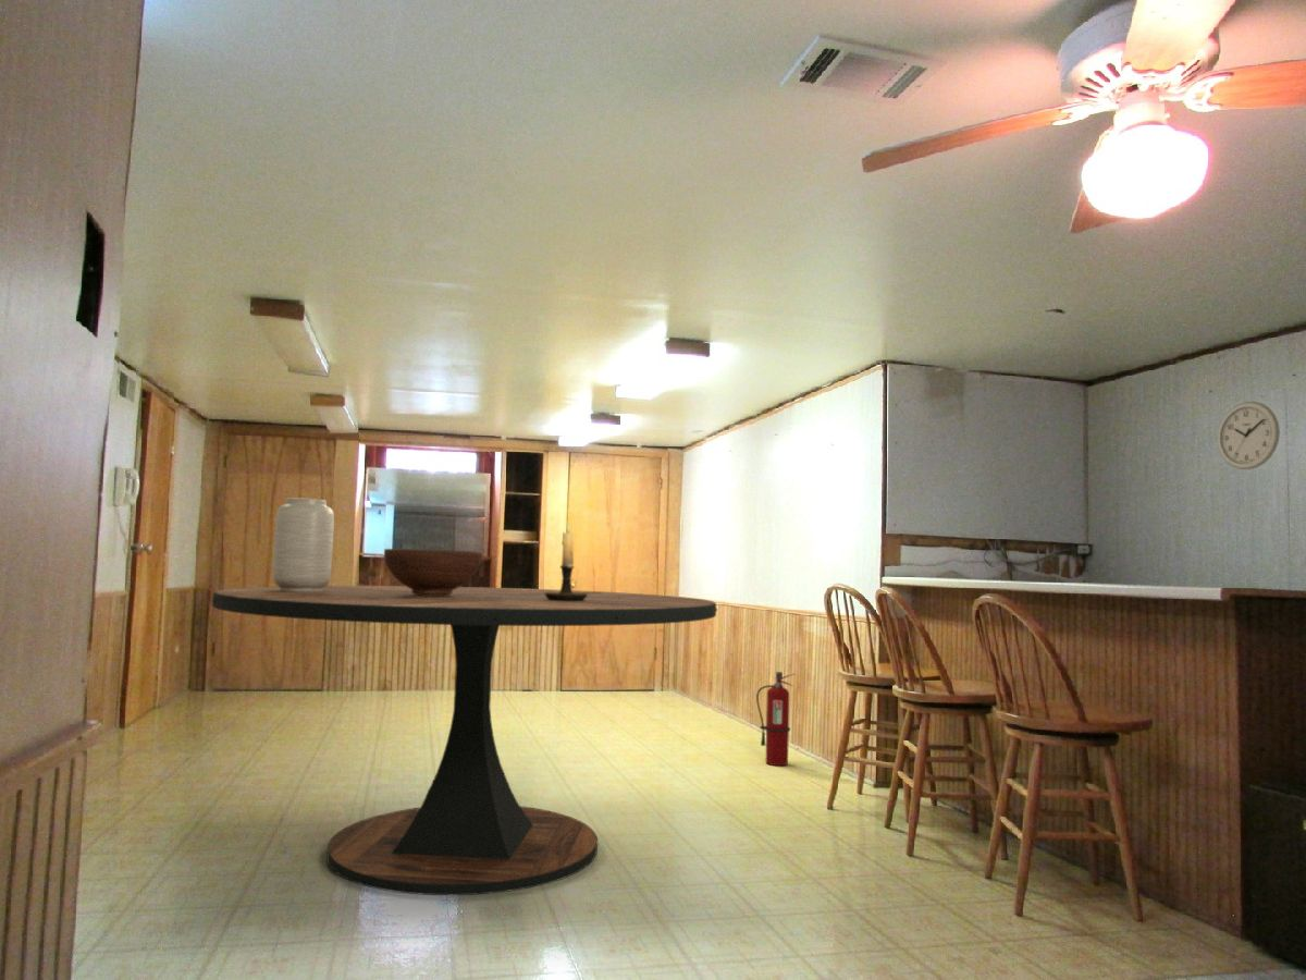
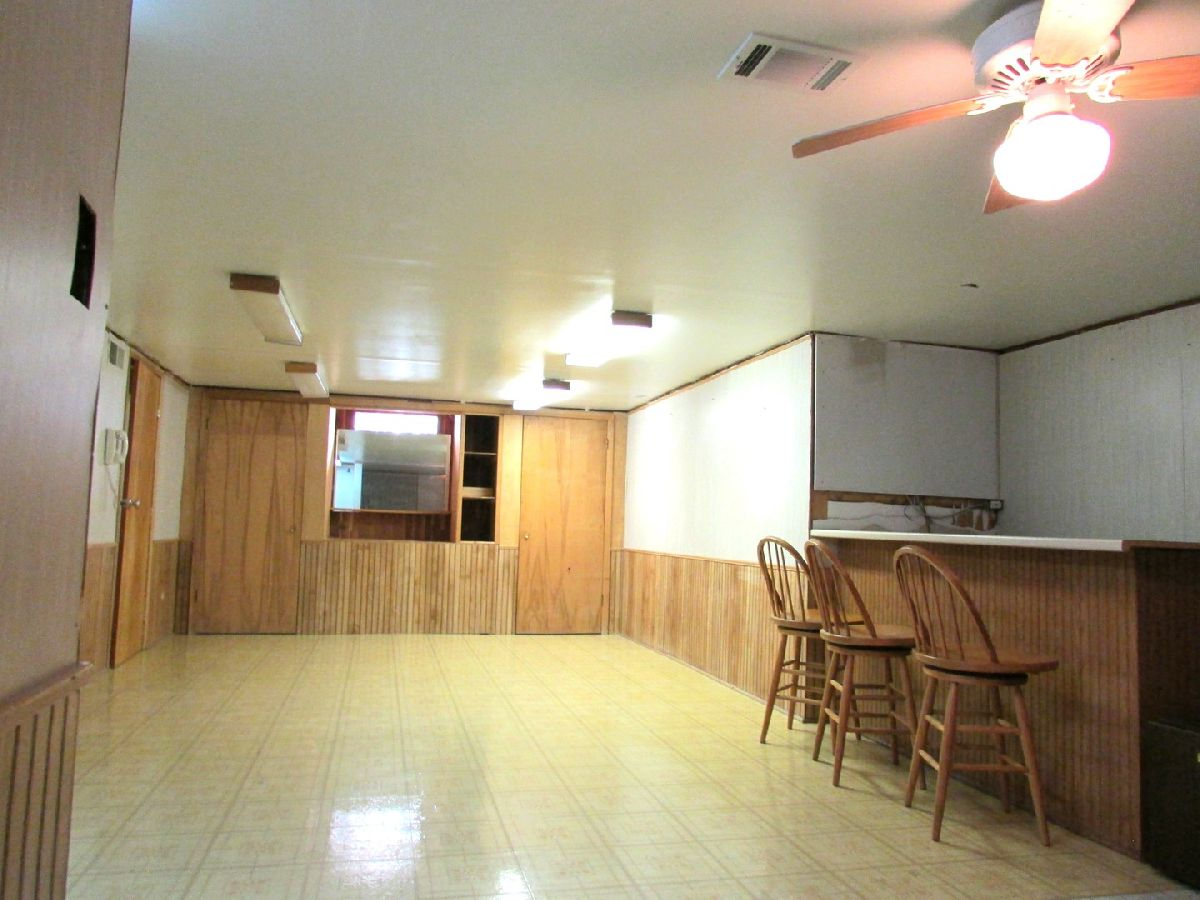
- fire extinguisher [755,671,796,767]
- fruit bowl [383,548,484,596]
- candle holder [545,520,587,601]
- vase [272,498,335,591]
- dining table [211,585,718,896]
- wall clock [1217,401,1281,470]
